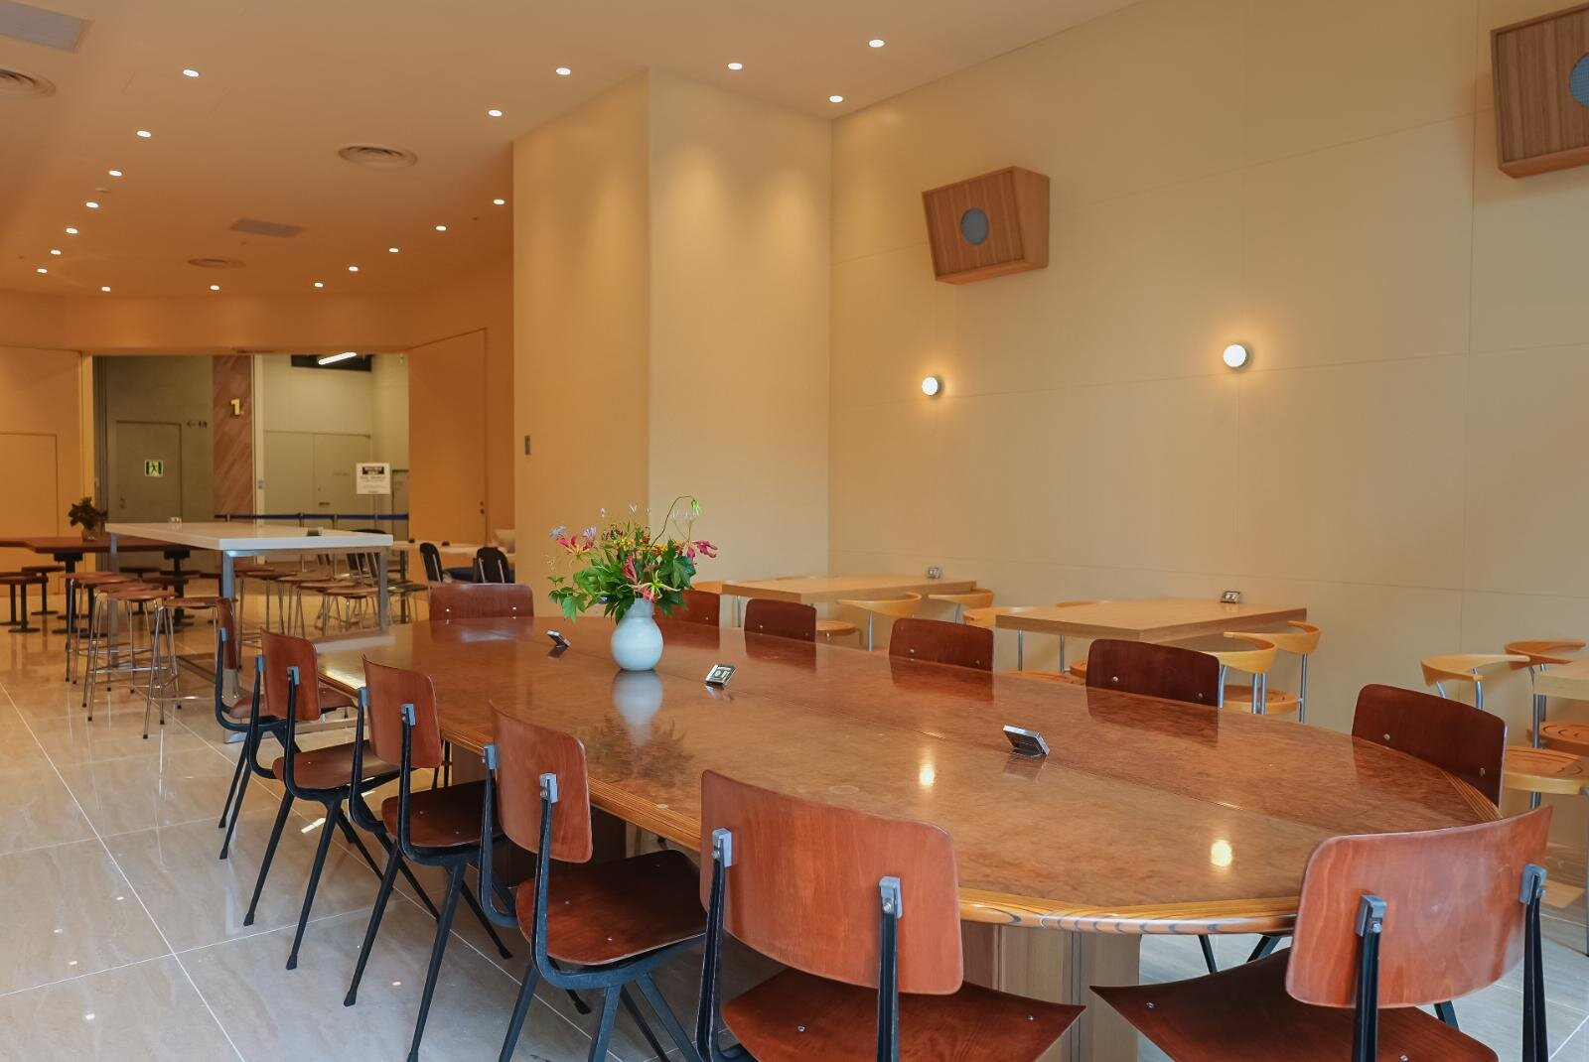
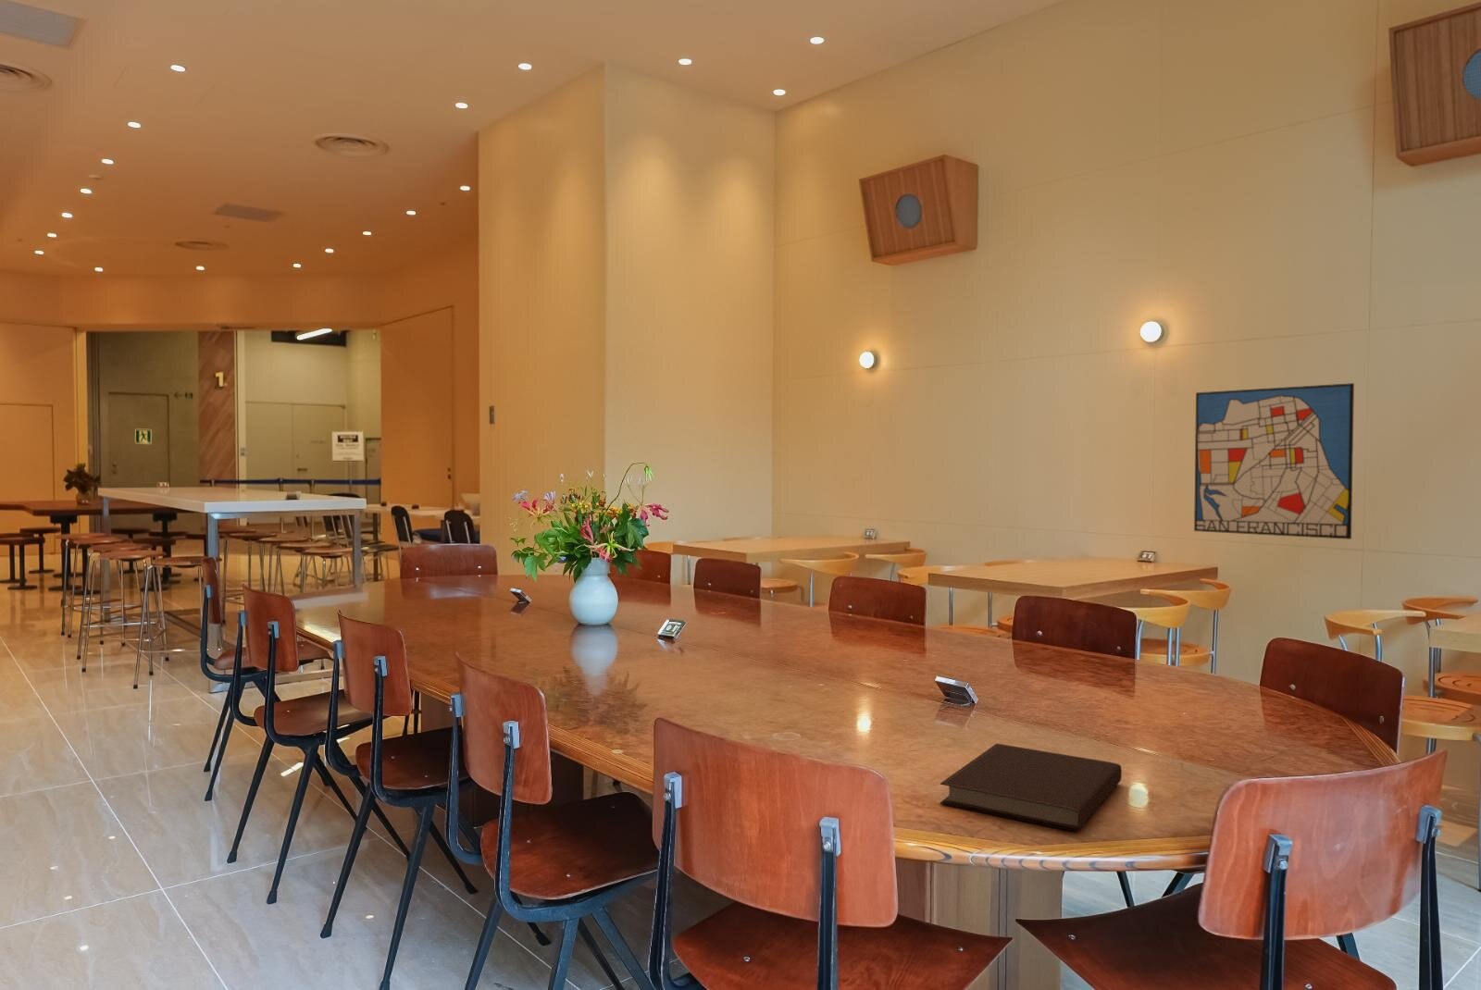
+ notebook [939,742,1123,832]
+ wall art [1194,382,1355,540]
